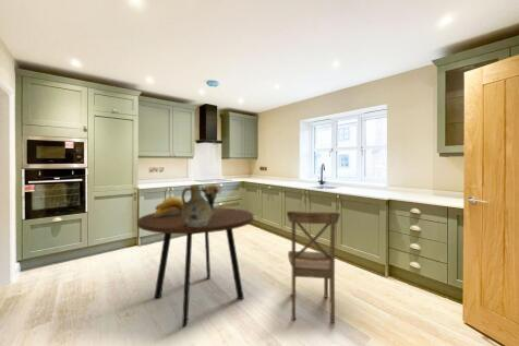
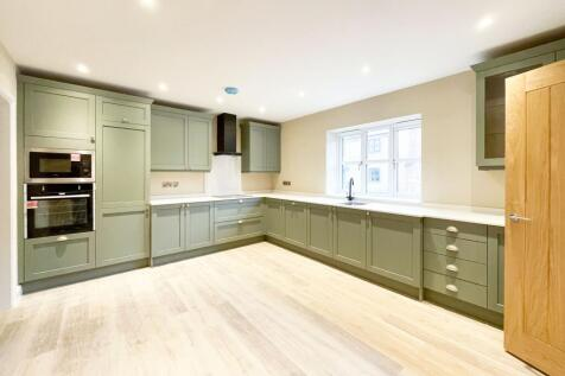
- dining table [136,206,254,327]
- banana bunch [154,195,183,217]
- ceramic jug [180,184,212,227]
- dining chair [286,210,341,324]
- bouquet [200,183,225,215]
